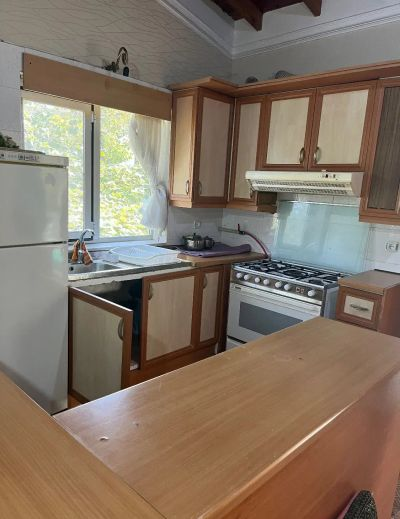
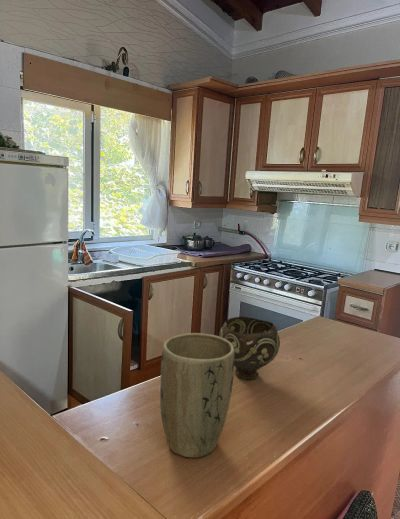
+ plant pot [159,332,235,459]
+ bowl [218,316,281,381]
